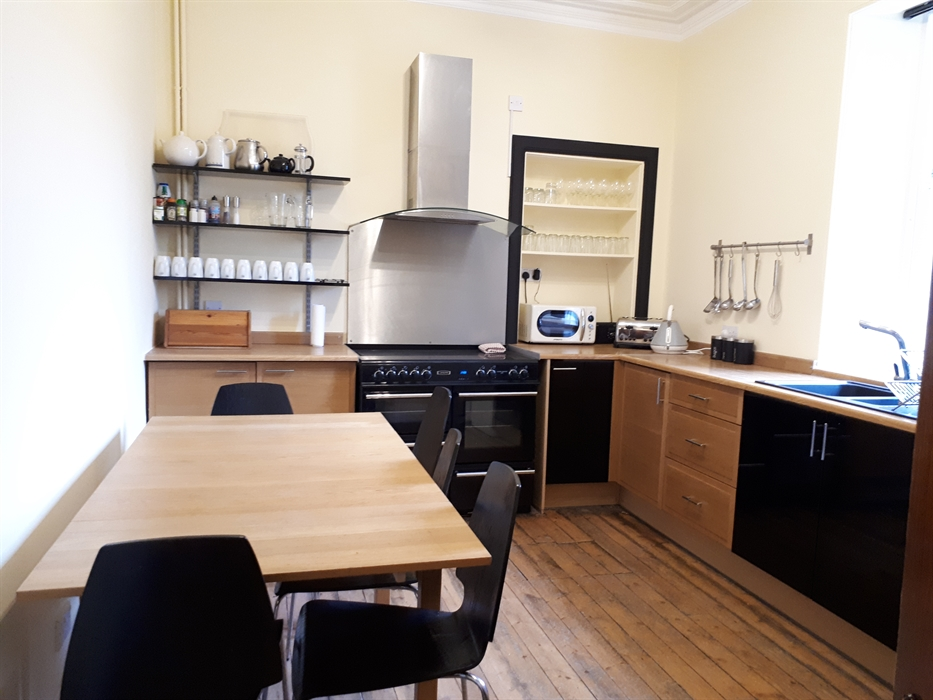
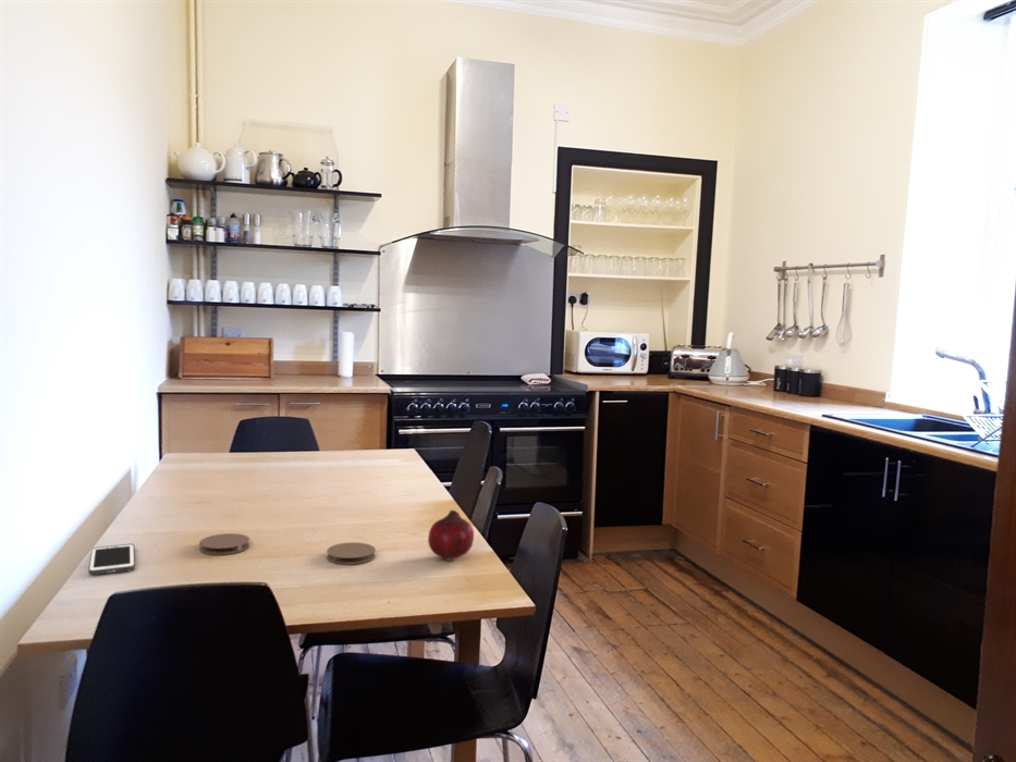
+ cell phone [87,543,136,576]
+ coaster [198,532,250,556]
+ fruit [427,508,475,562]
+ coaster [326,541,377,566]
